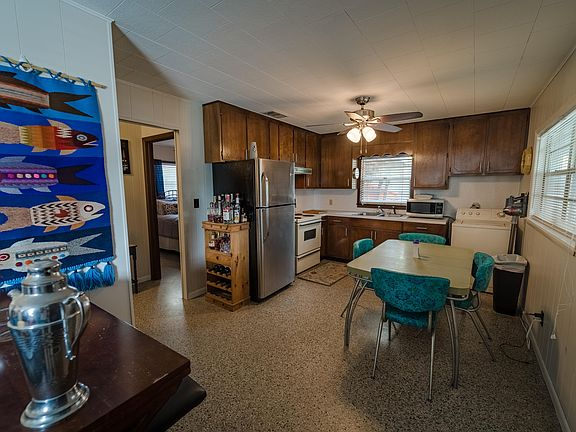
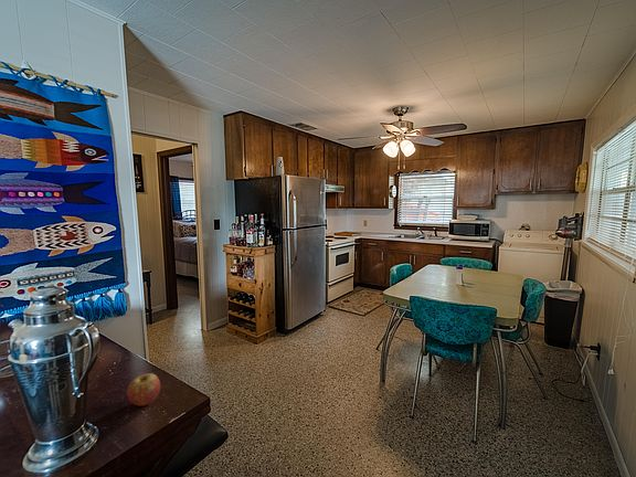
+ fruit [126,372,161,406]
